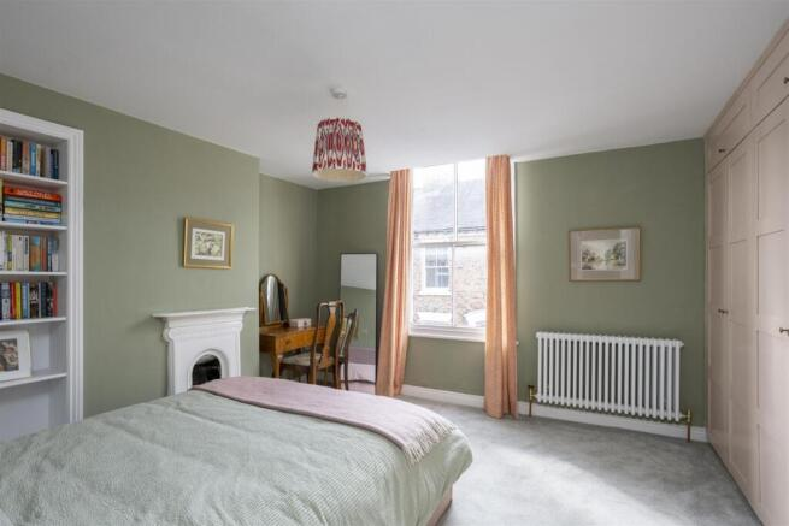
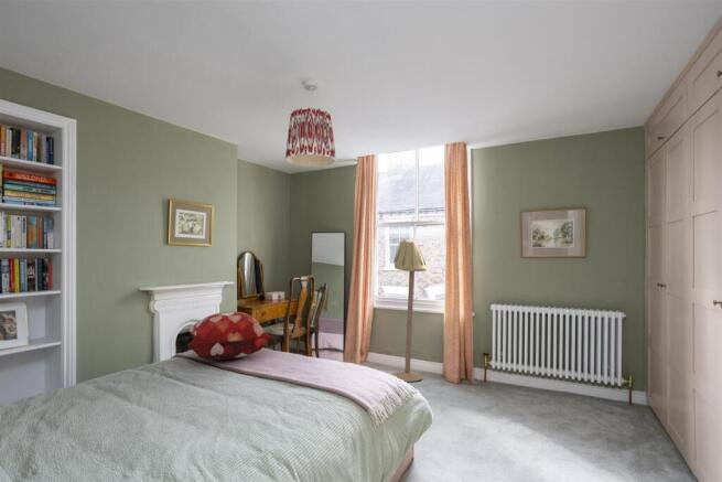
+ floor lamp [391,238,428,383]
+ decorative pillow [186,311,272,361]
